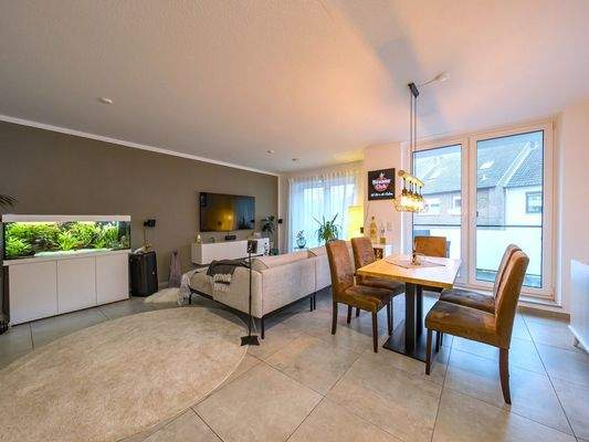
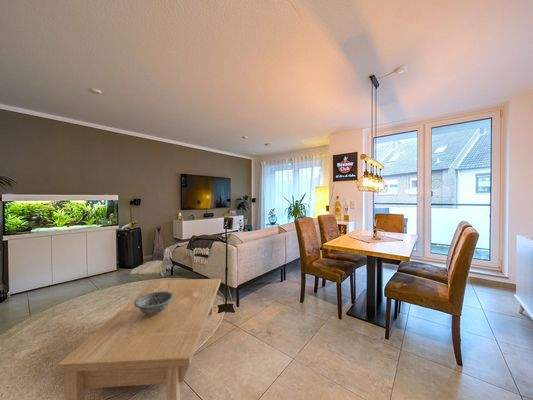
+ coffee table [56,278,222,400]
+ decorative bowl [134,291,174,316]
